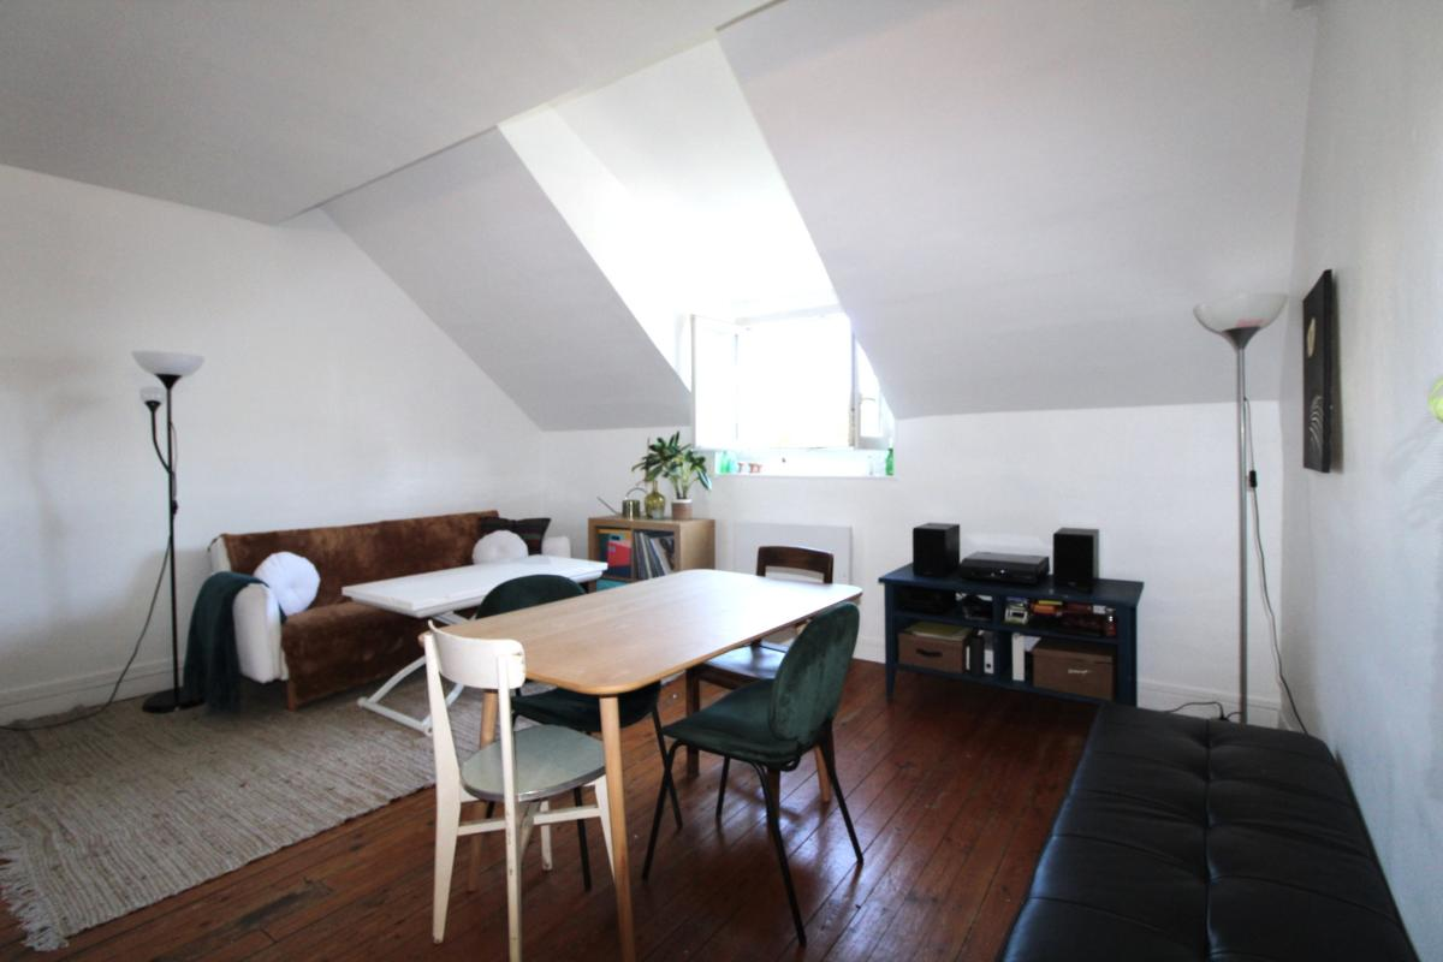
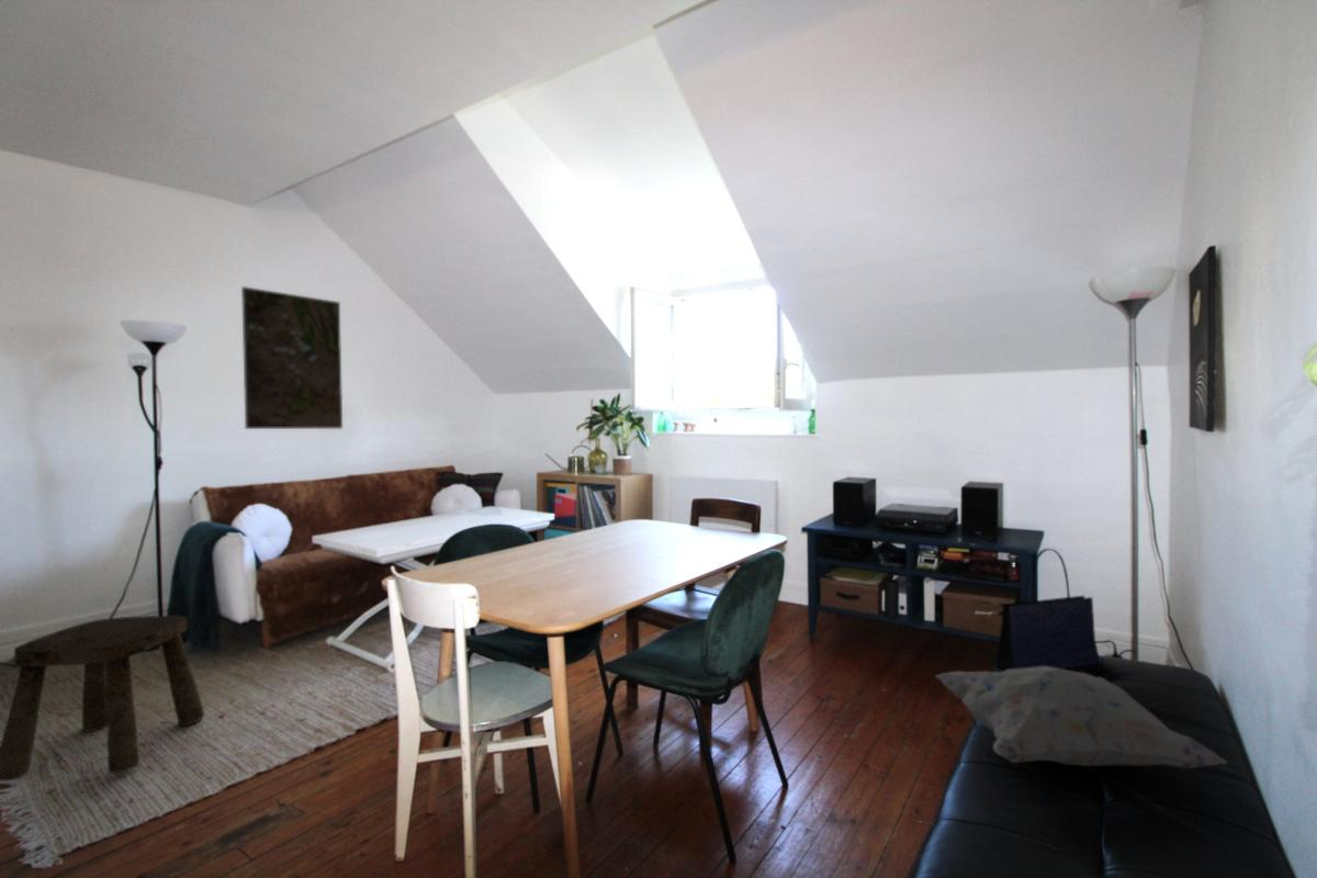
+ tote bag [994,548,1102,671]
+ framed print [240,285,344,430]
+ decorative pillow [934,666,1228,769]
+ stool [0,615,205,783]
